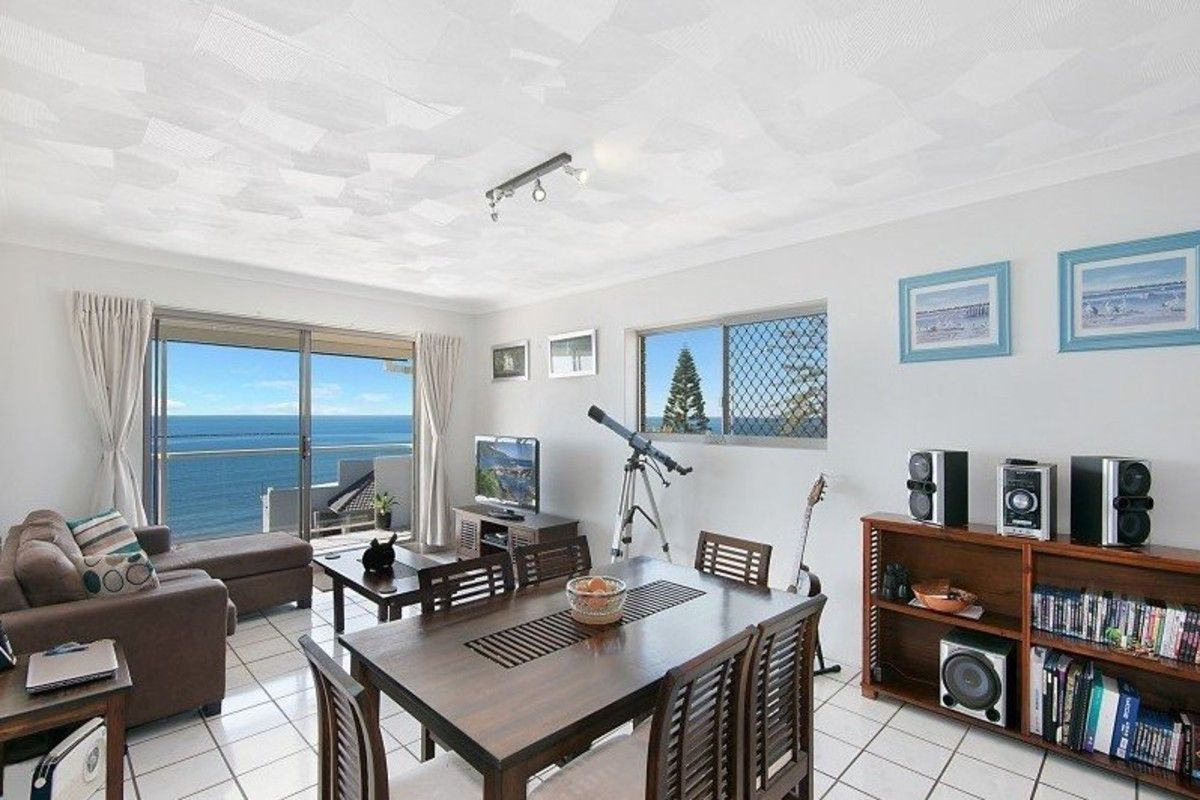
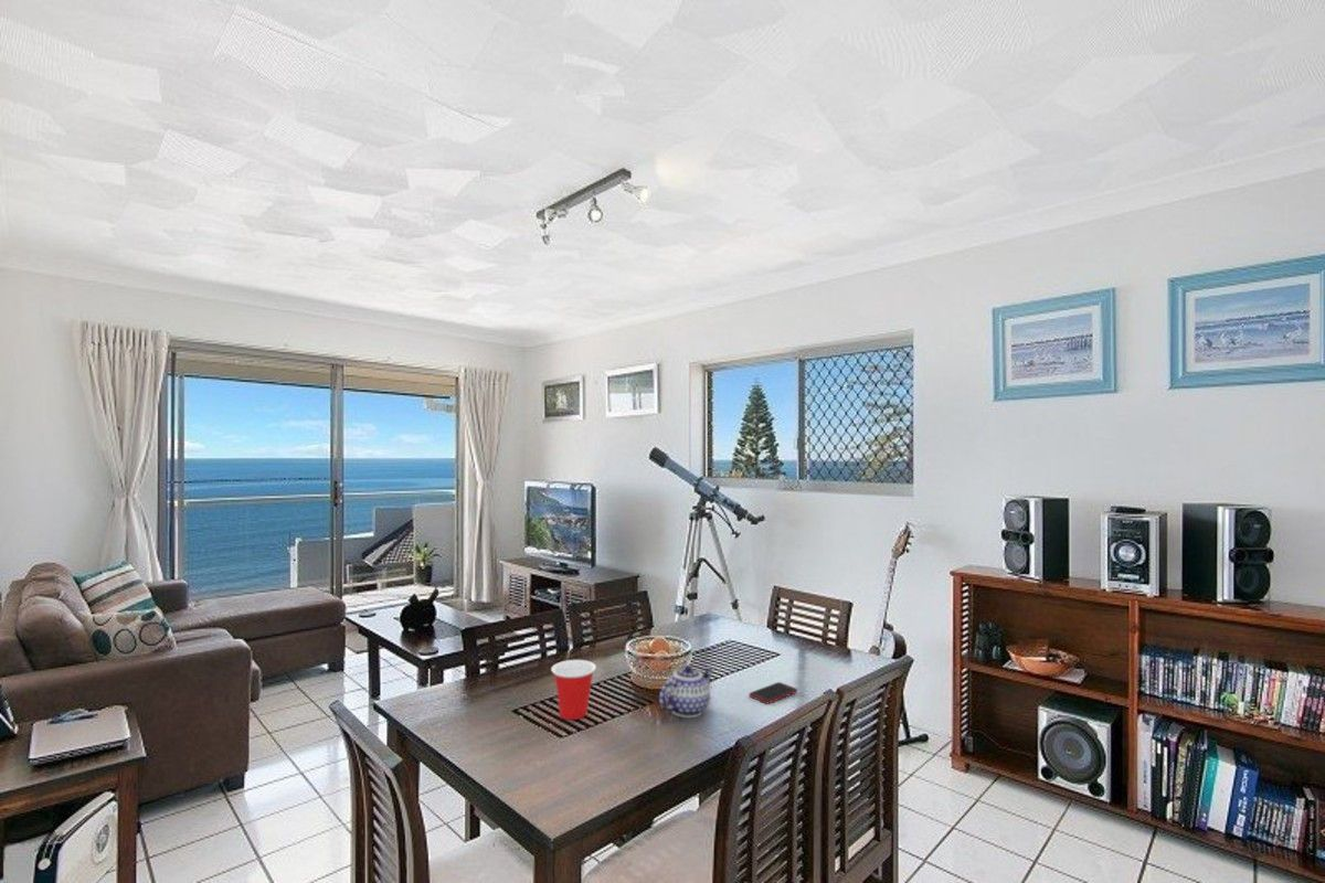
+ cup [550,659,597,721]
+ cell phone [749,681,798,704]
+ teapot [658,664,714,719]
